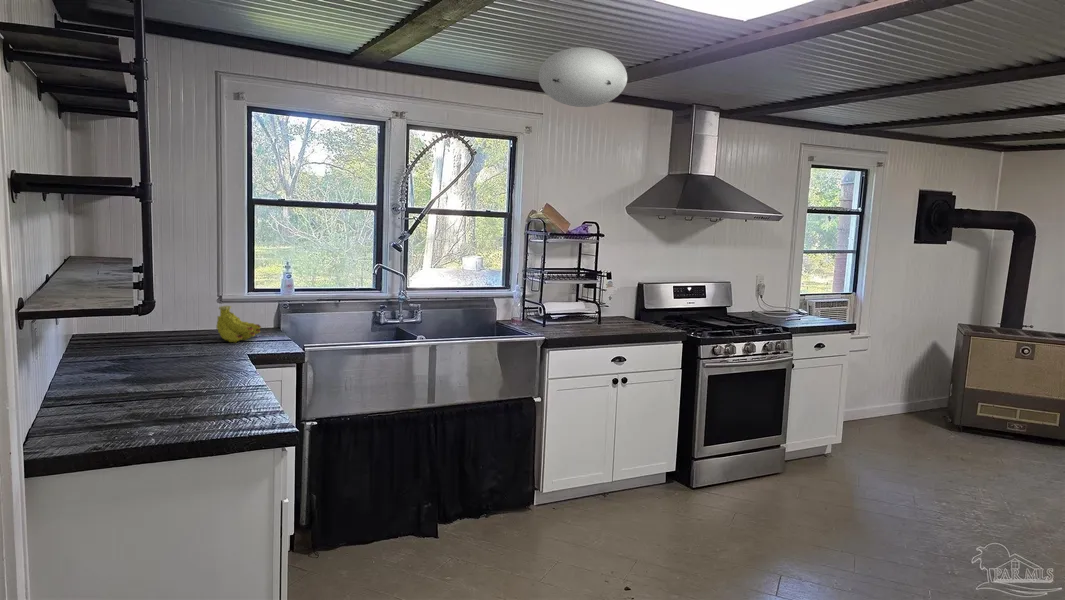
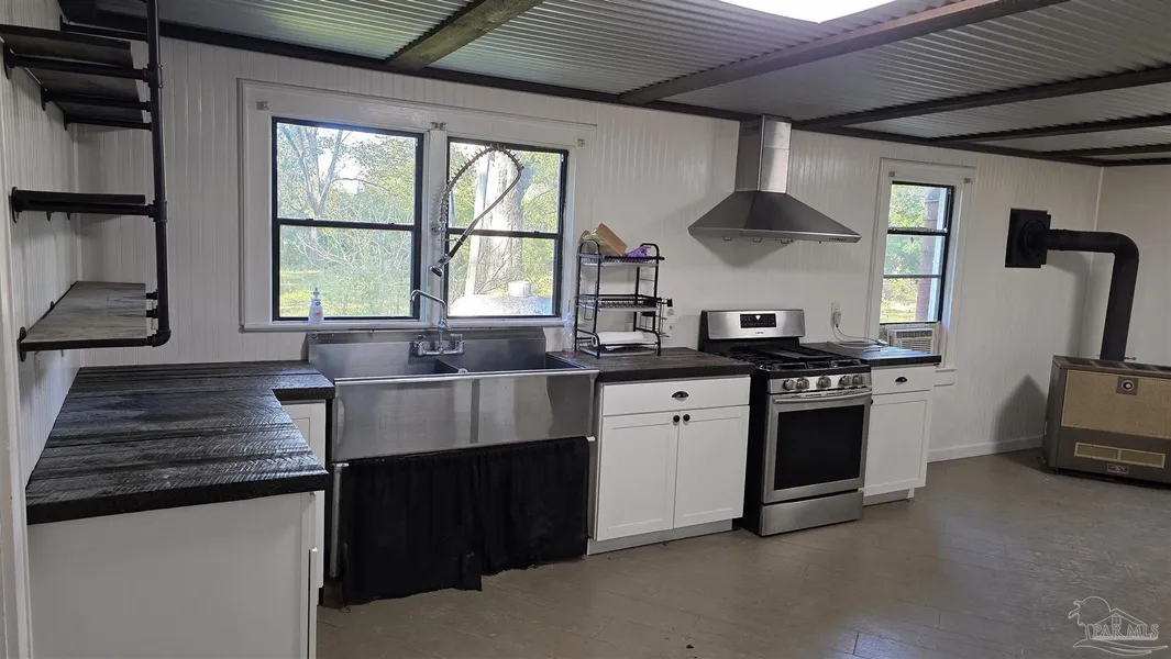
- ceiling light [537,46,628,108]
- fruit [216,305,262,343]
